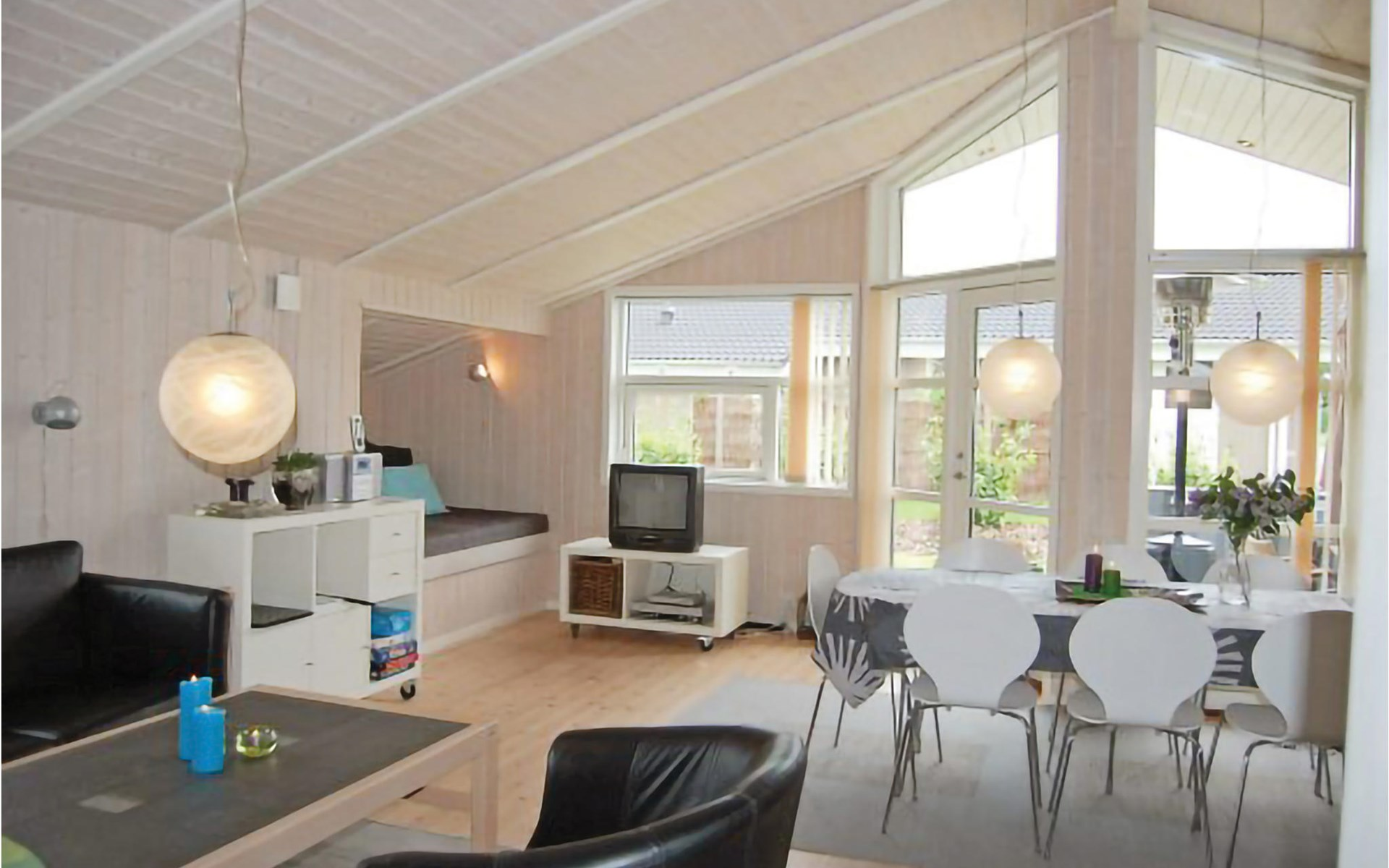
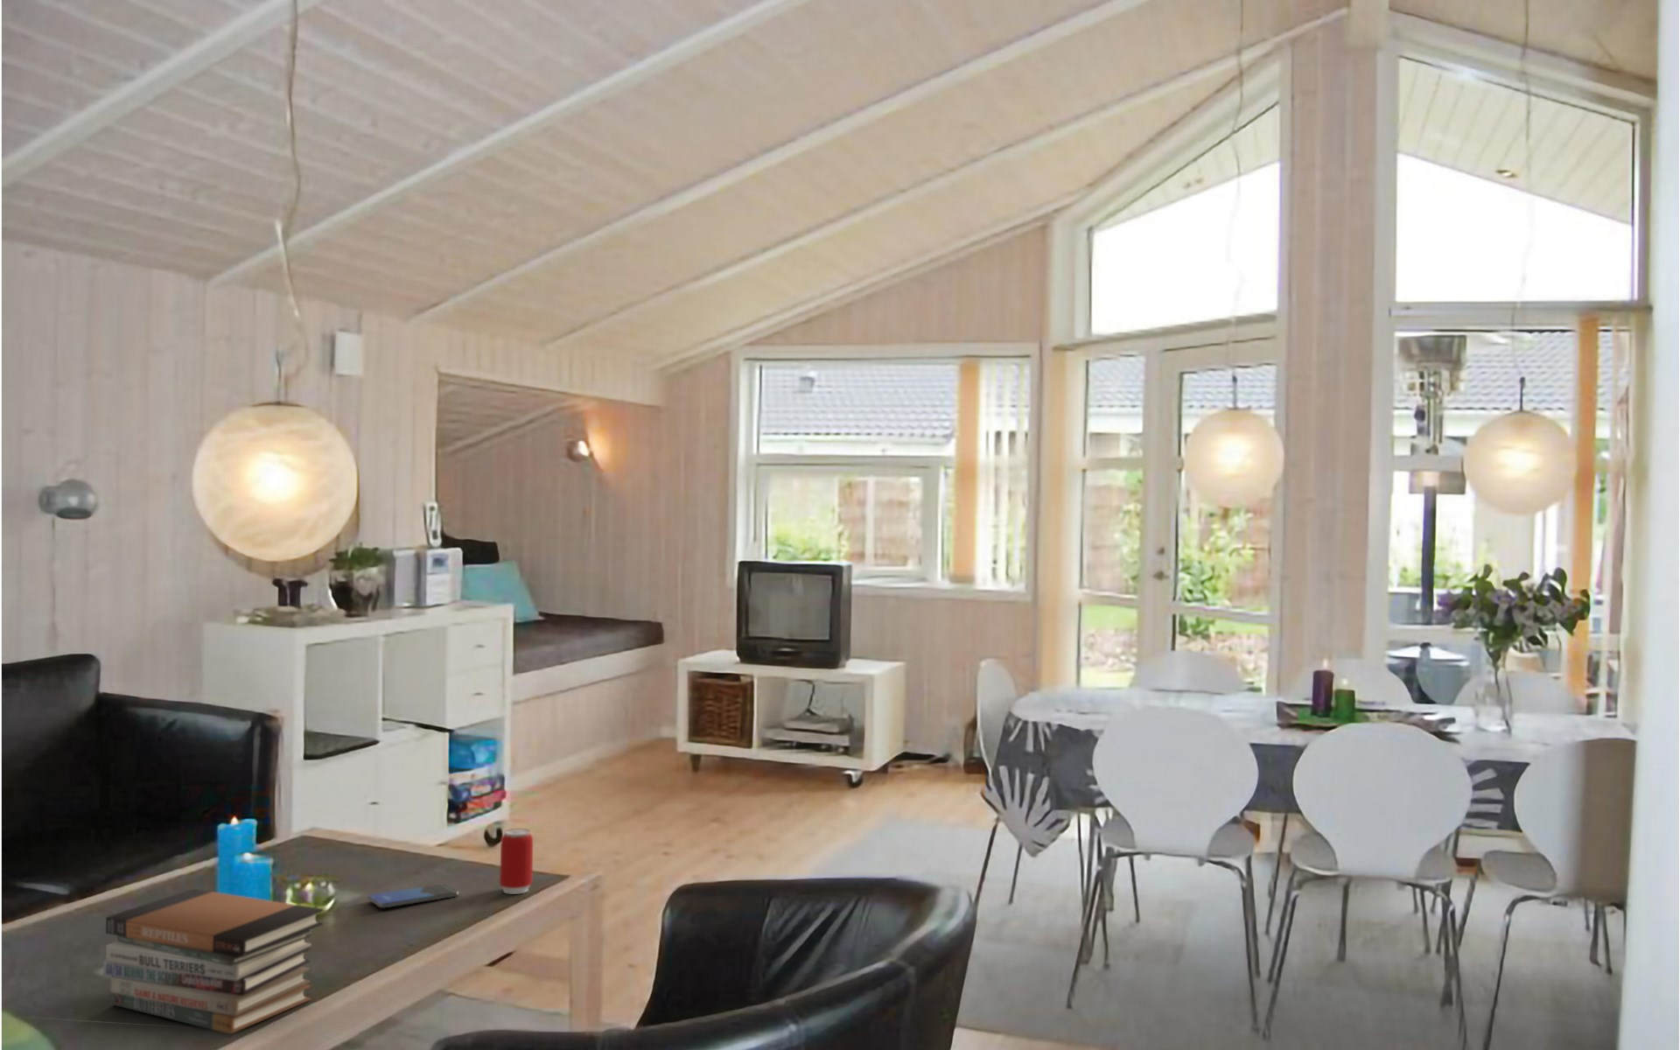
+ book stack [103,888,324,1035]
+ beverage can [498,827,533,895]
+ smartphone [366,883,460,910]
